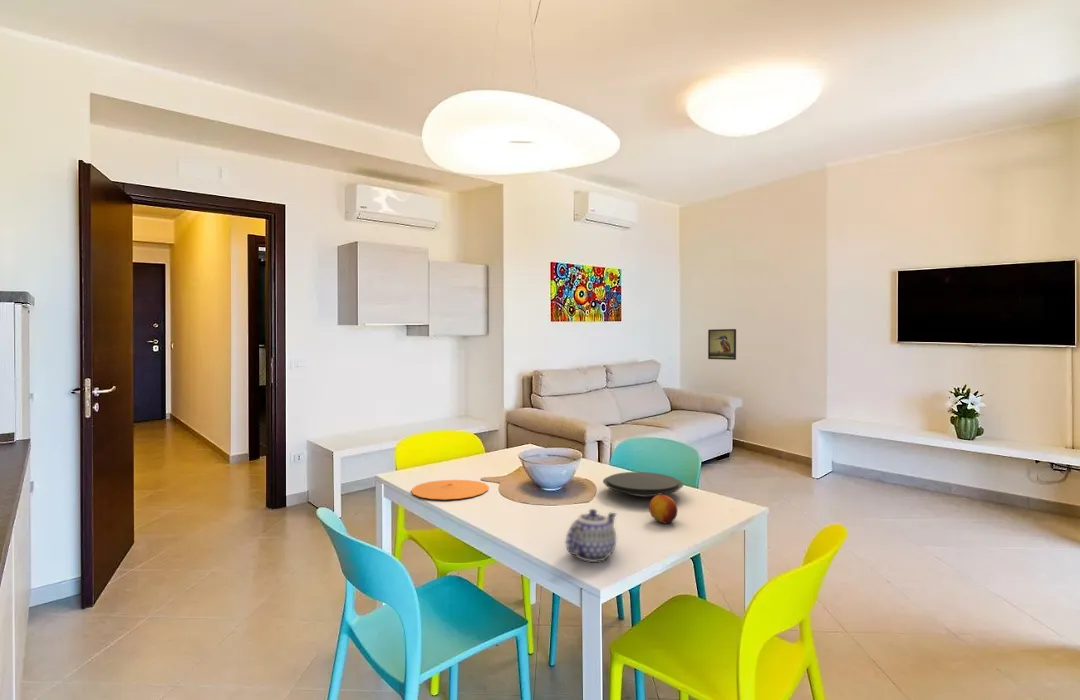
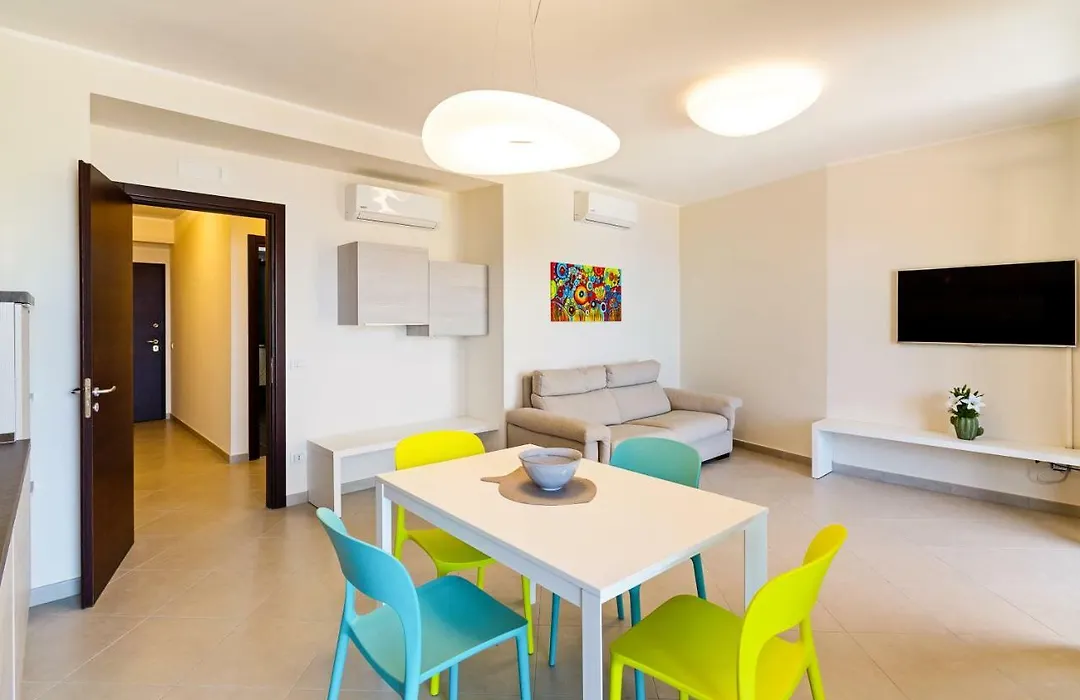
- plate [602,471,684,498]
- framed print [707,328,737,361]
- plate [410,479,490,501]
- fruit [648,494,679,524]
- teapot [565,508,617,563]
